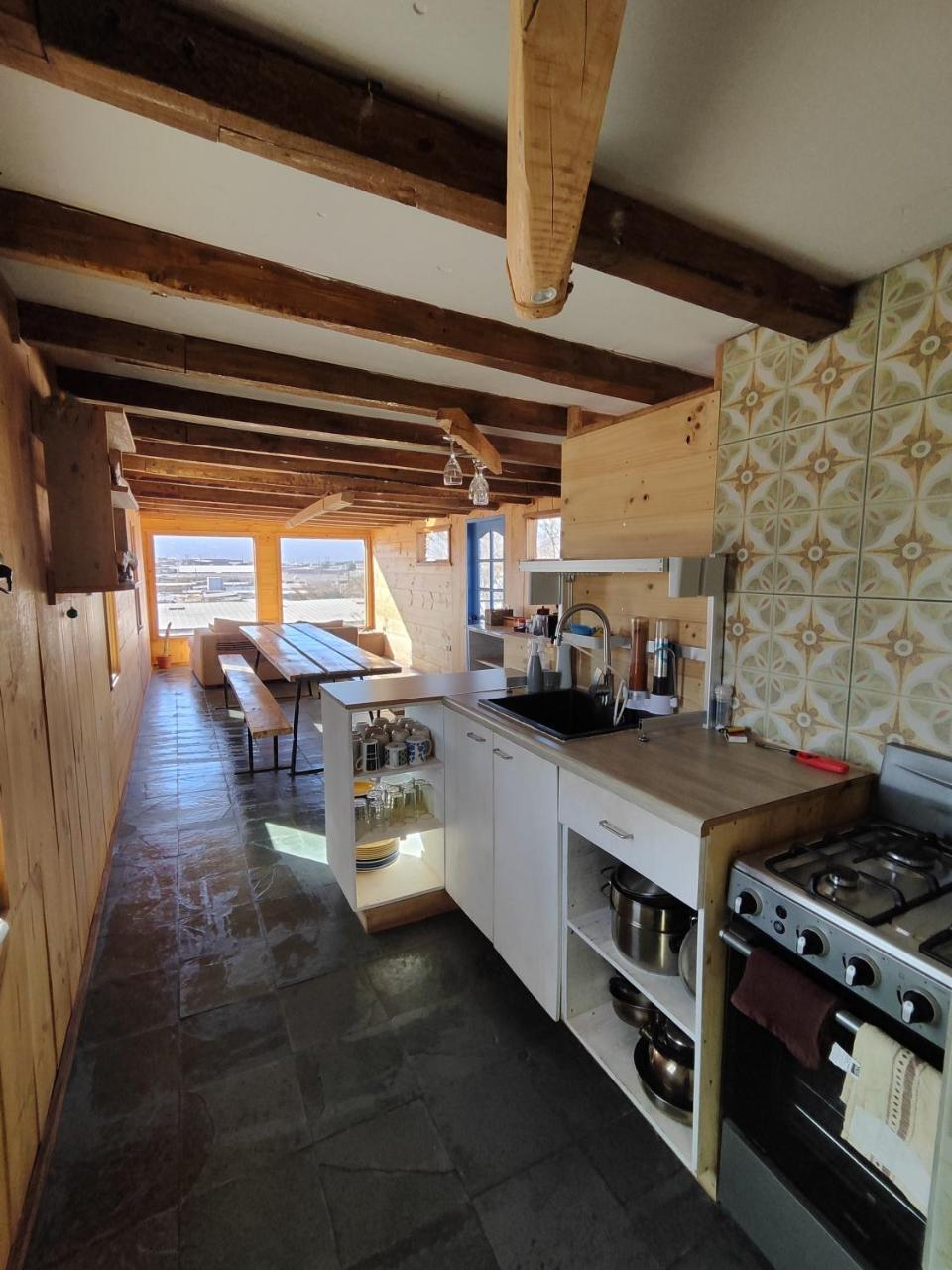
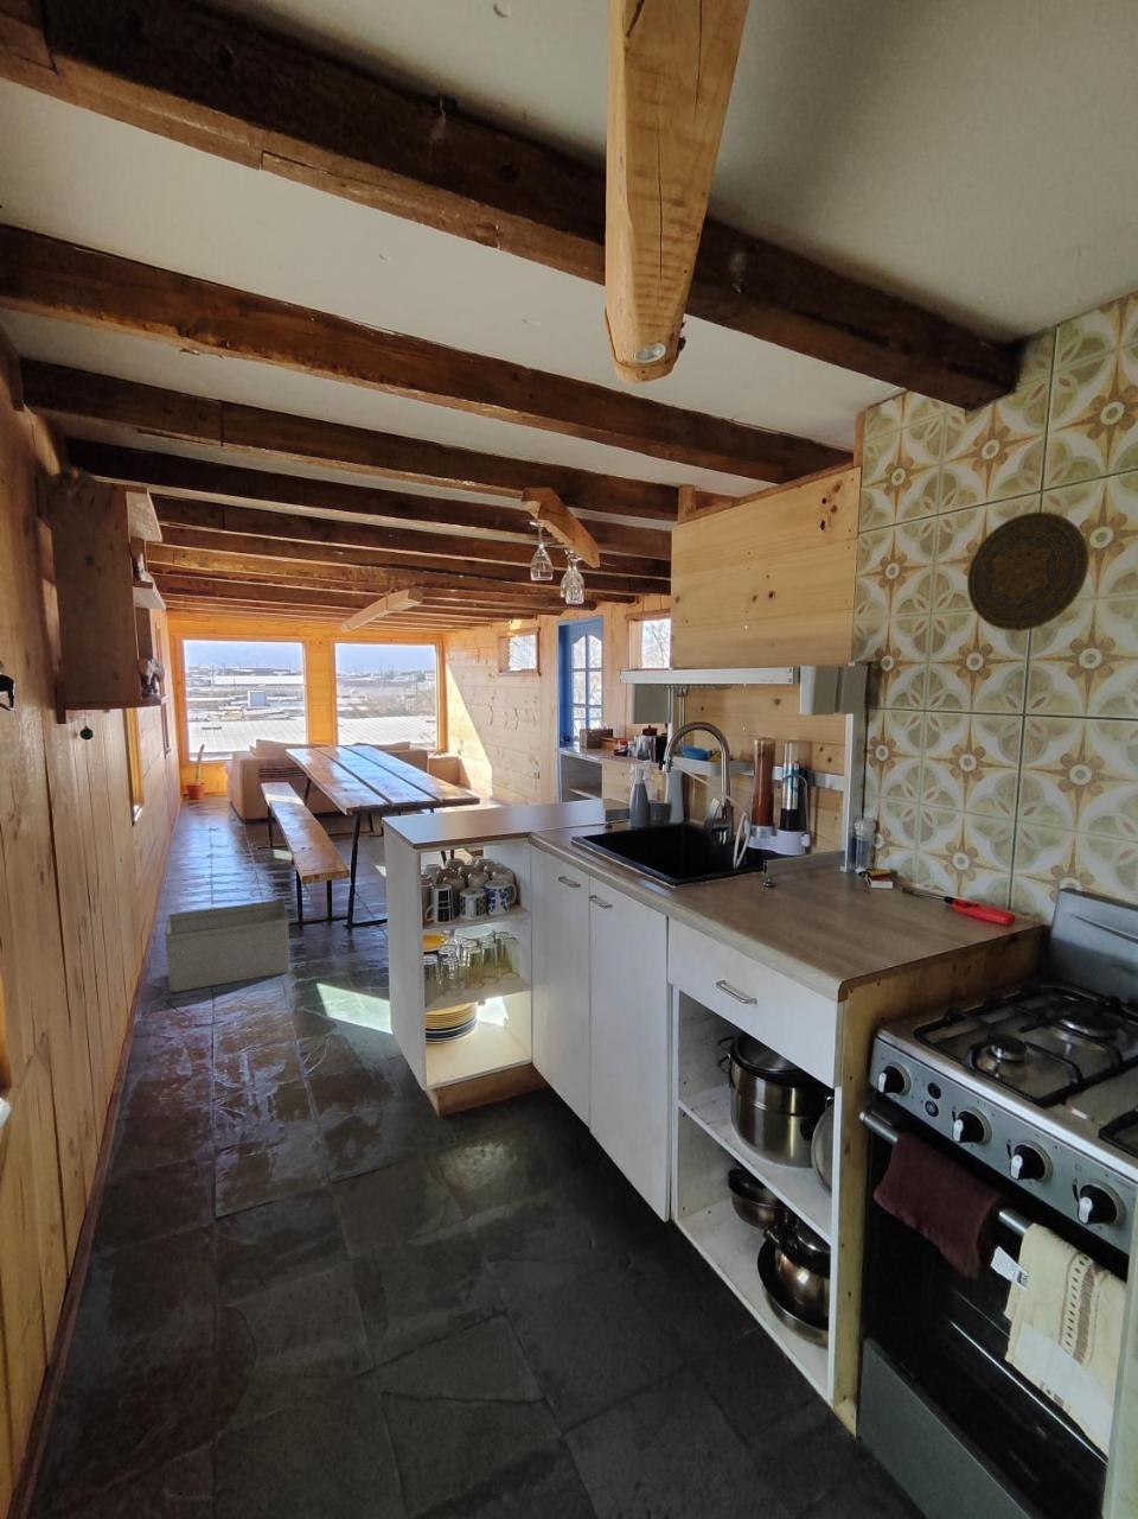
+ decorative plate [966,511,1090,633]
+ storage bin [164,898,290,993]
